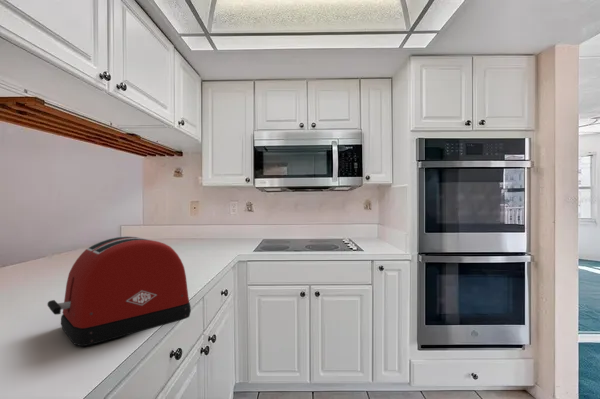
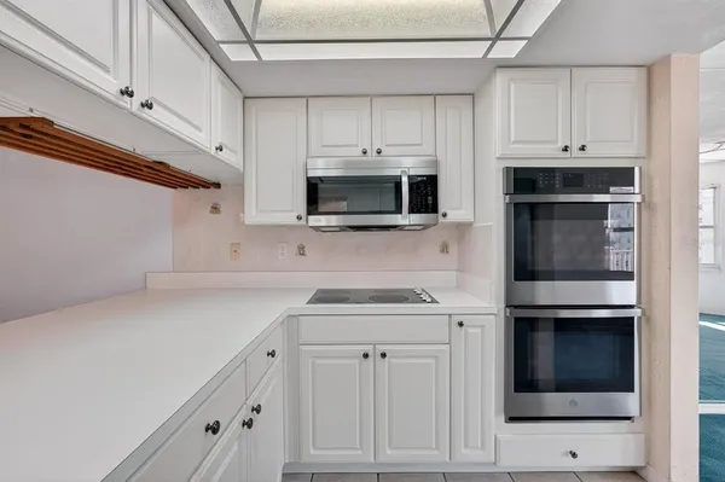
- toaster [46,235,192,347]
